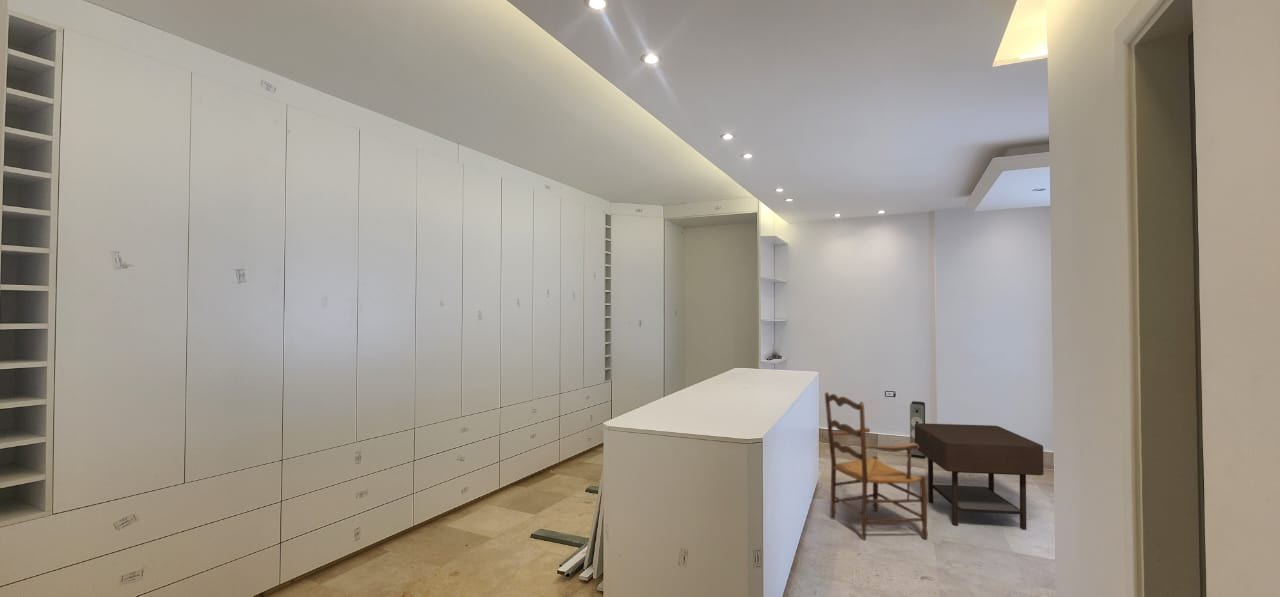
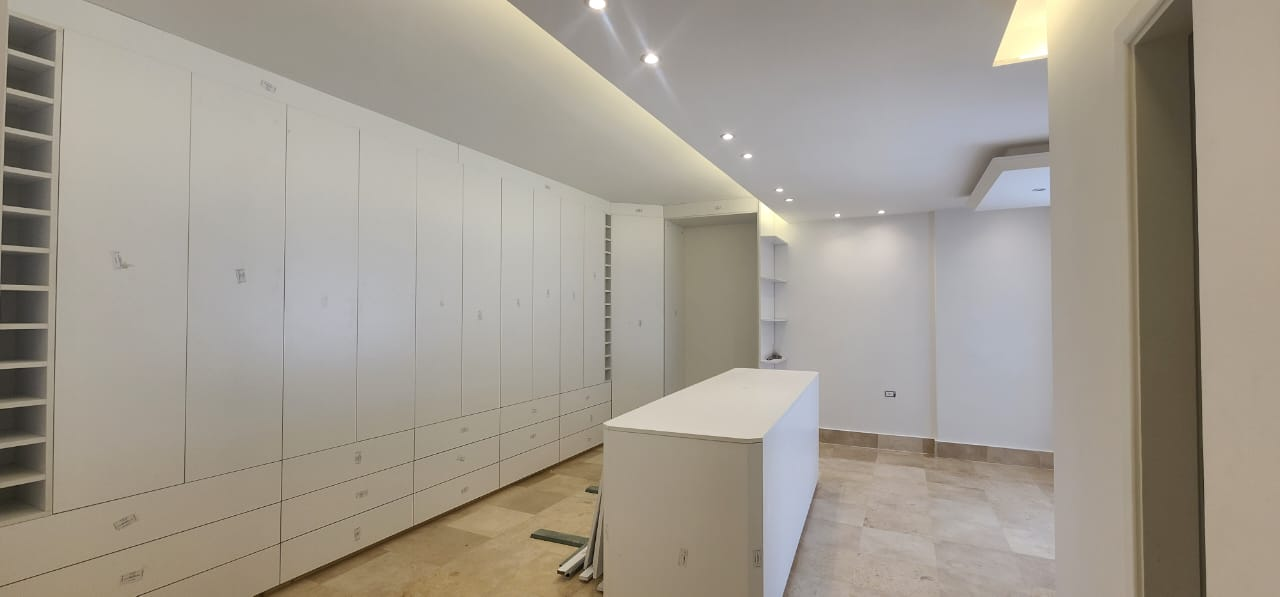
- armchair [824,391,929,541]
- side table [915,423,1044,531]
- speaker [909,400,926,460]
